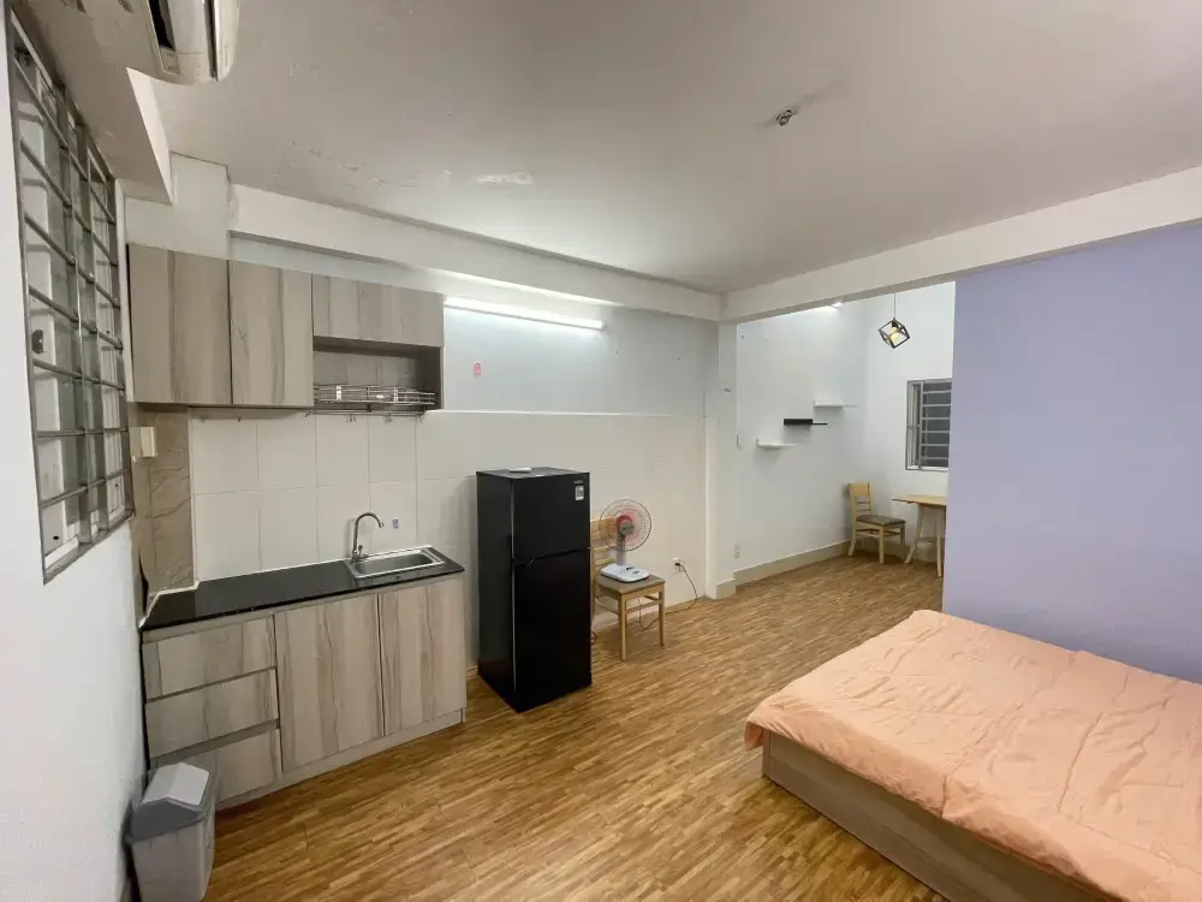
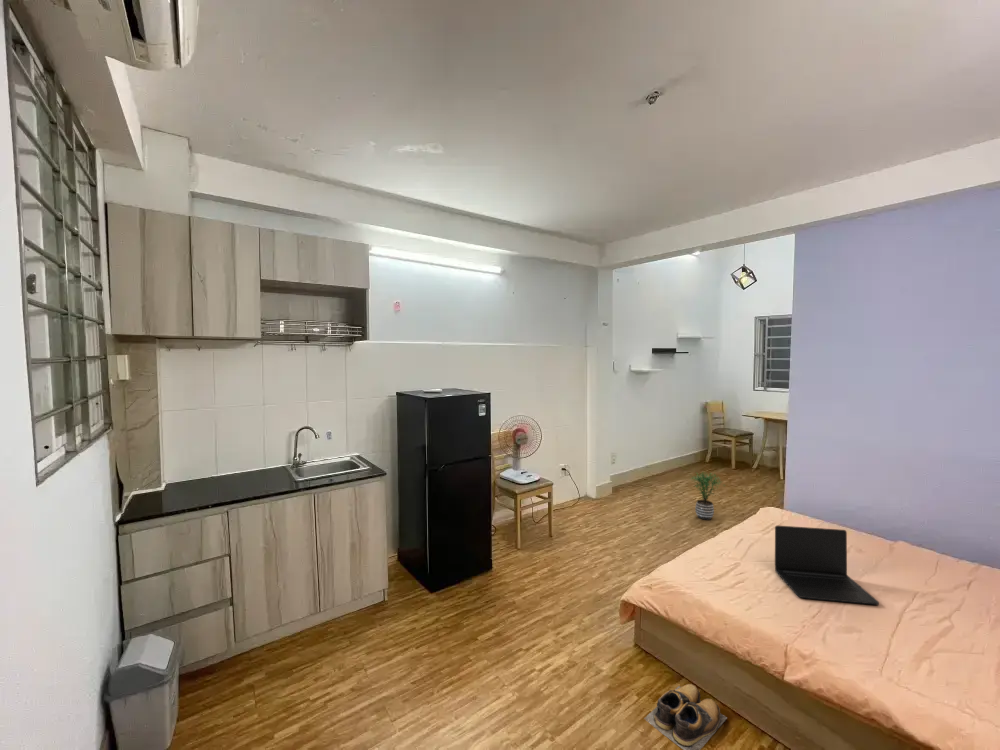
+ laptop [774,525,880,606]
+ shoes [643,683,728,750]
+ potted plant [688,471,726,521]
